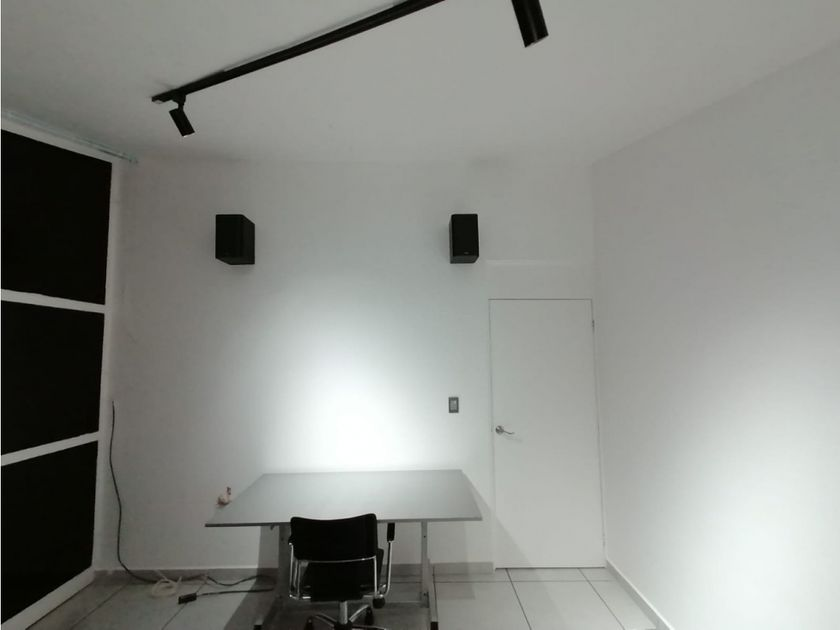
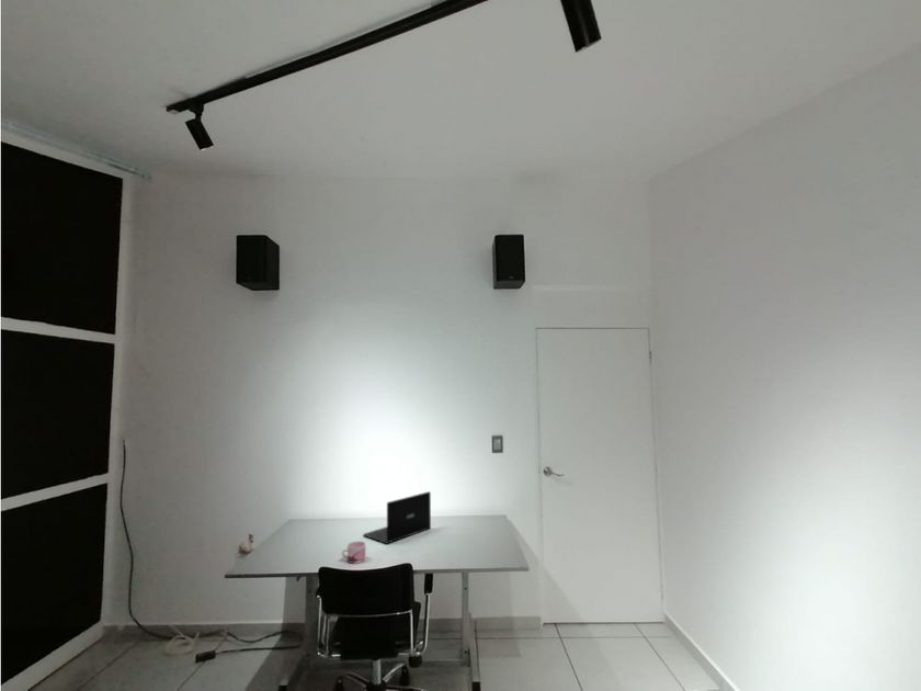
+ laptop [362,490,432,545]
+ mug [341,540,366,565]
